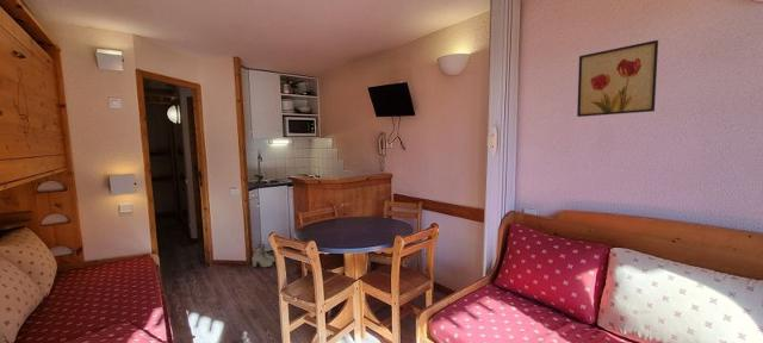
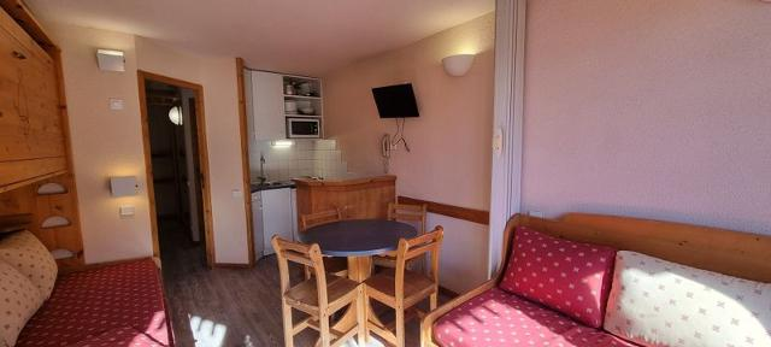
- wall art [576,39,659,118]
- boots [250,243,277,269]
